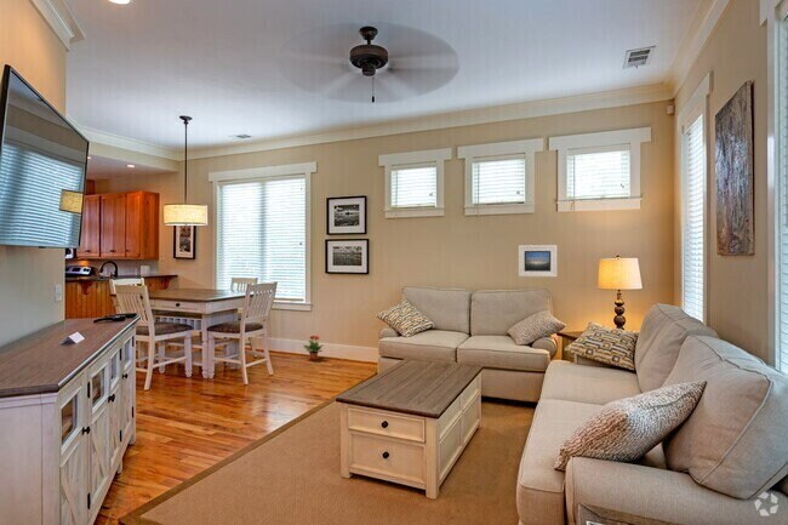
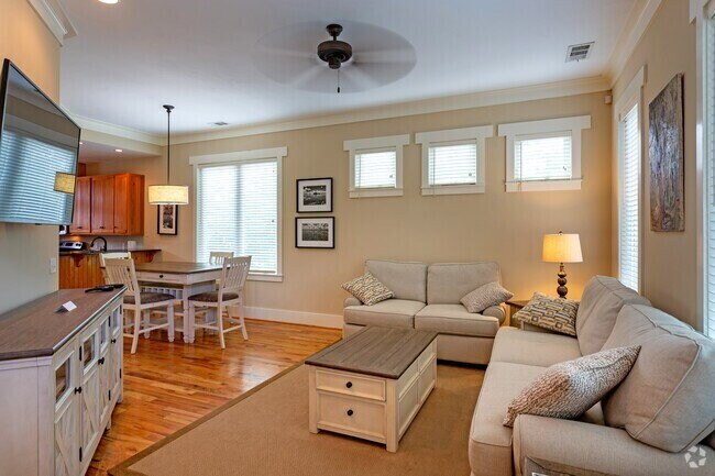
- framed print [518,244,558,278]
- potted plant [302,335,324,361]
